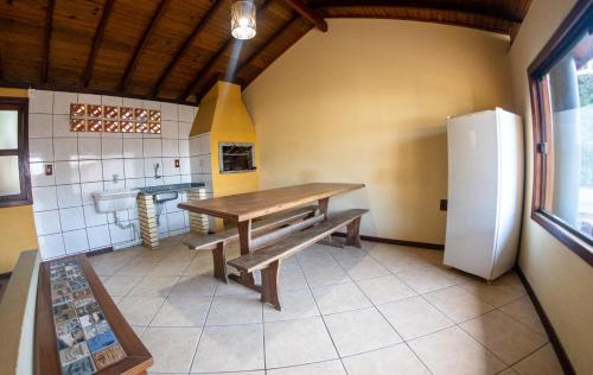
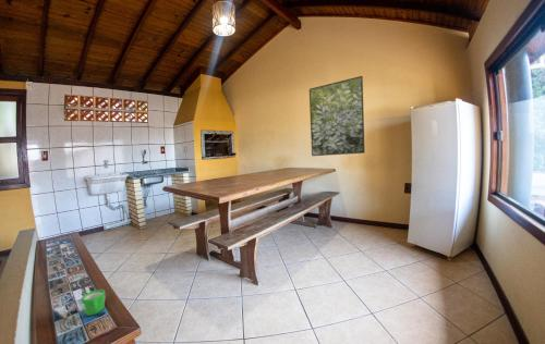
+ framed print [308,75,366,157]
+ mug [81,288,106,317]
